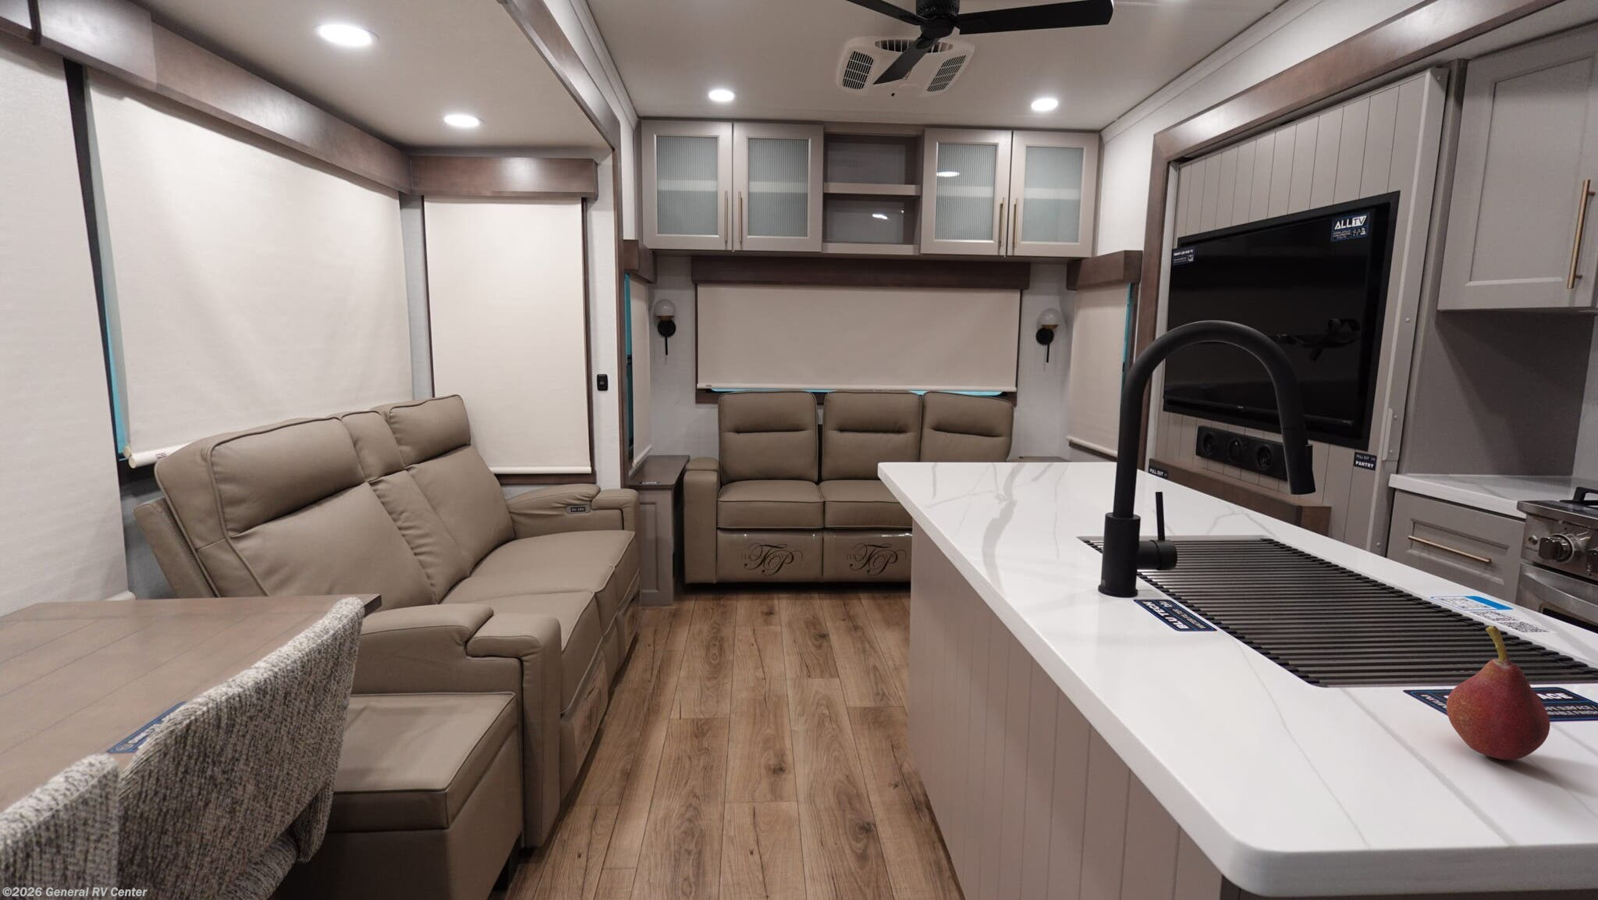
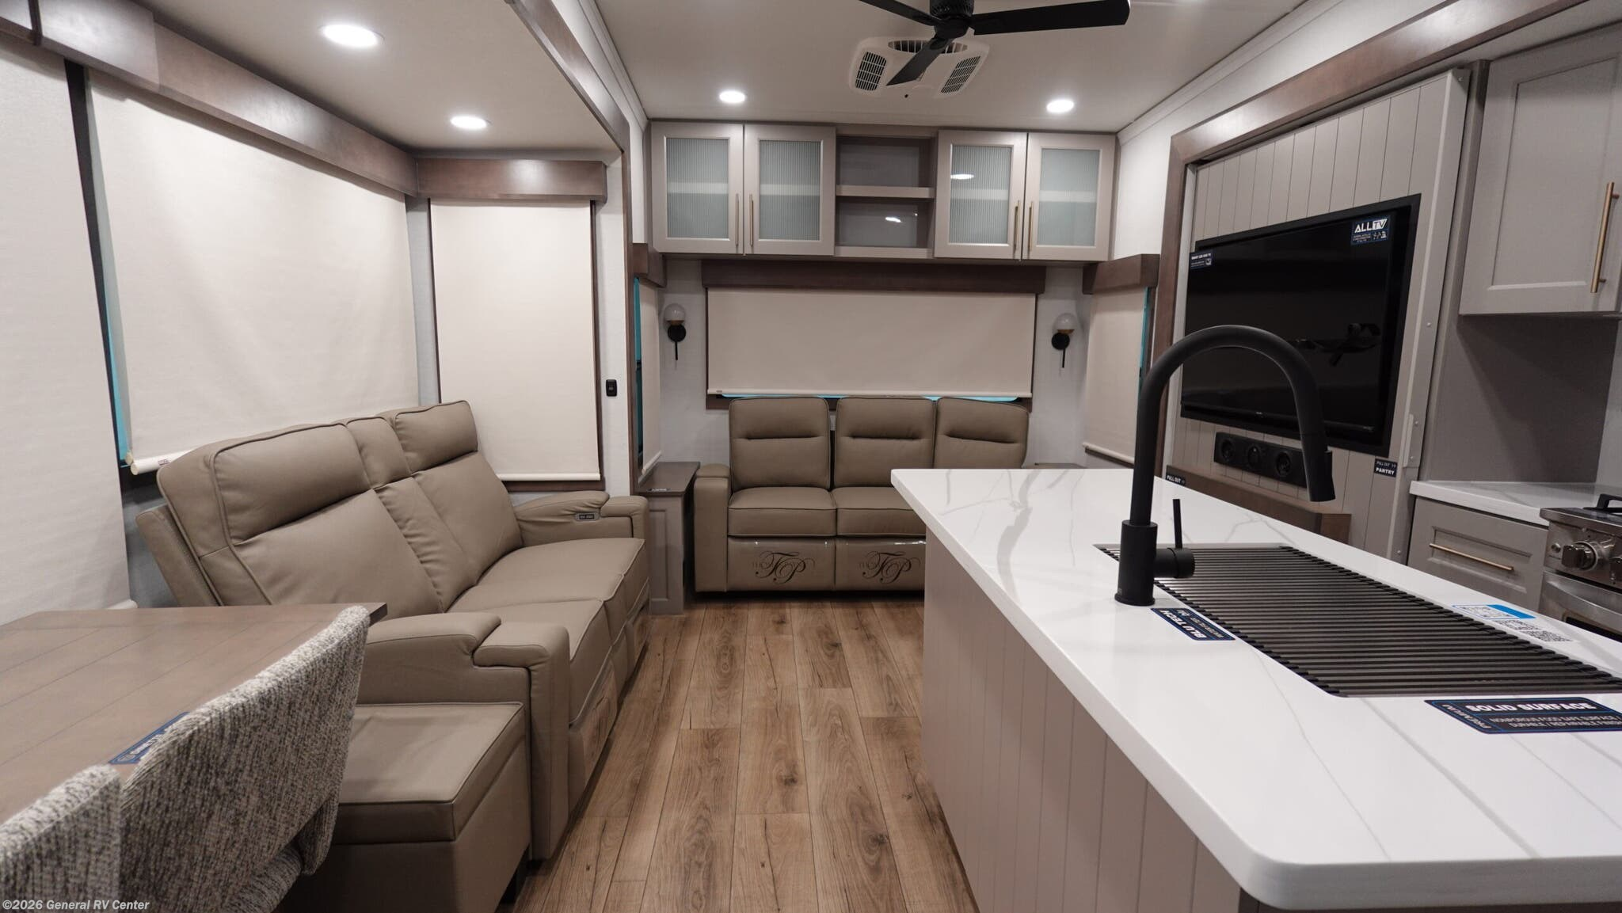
- fruit [1445,626,1551,761]
